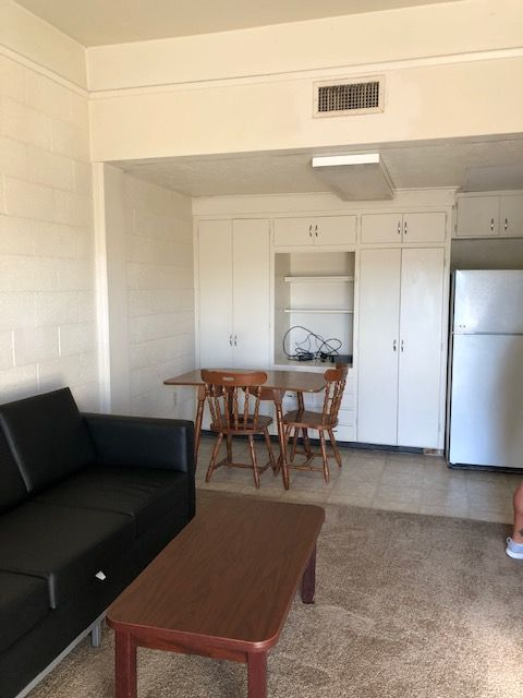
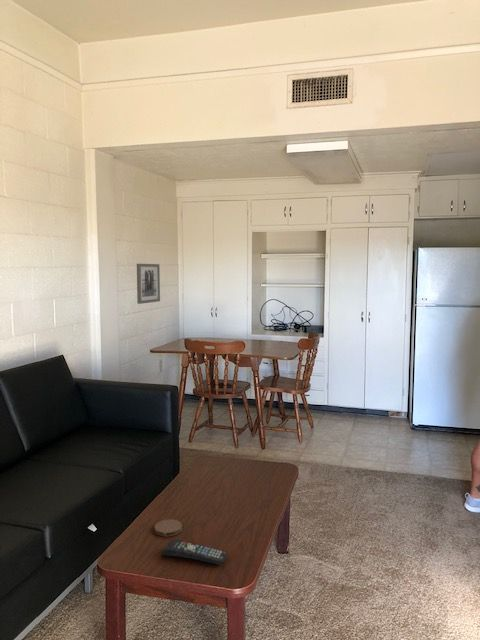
+ remote control [160,539,229,566]
+ coaster [154,518,183,537]
+ wall art [136,263,161,305]
